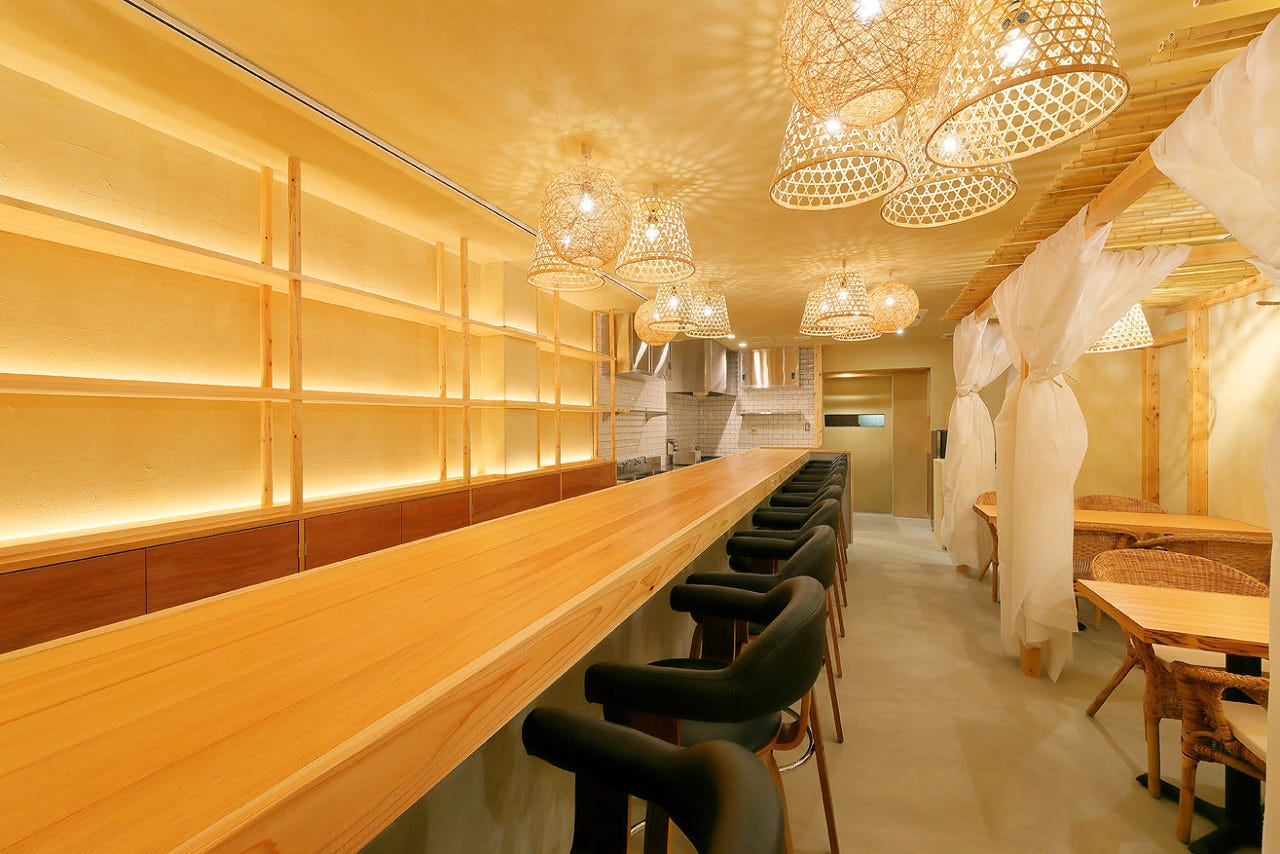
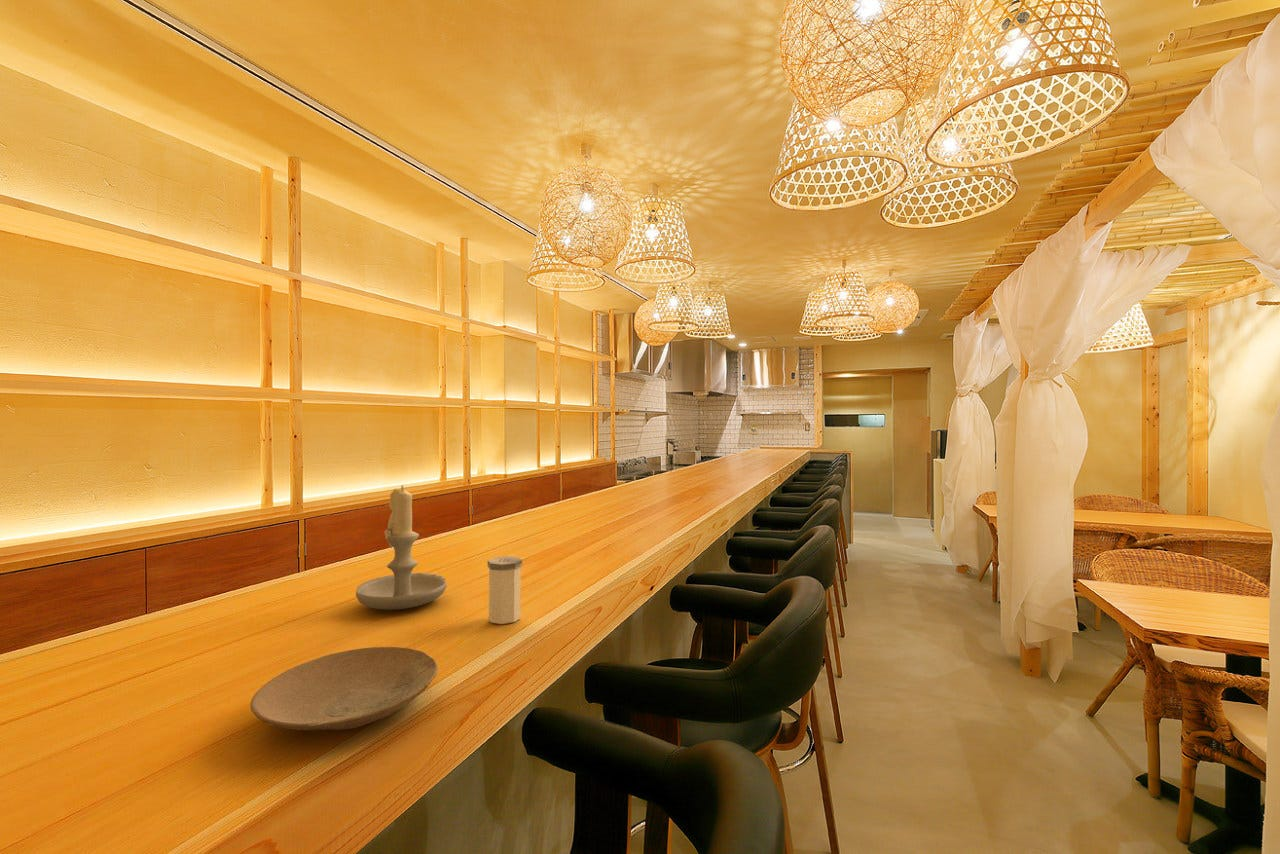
+ candle [355,484,448,611]
+ salt shaker [487,555,523,625]
+ plate [250,646,439,731]
